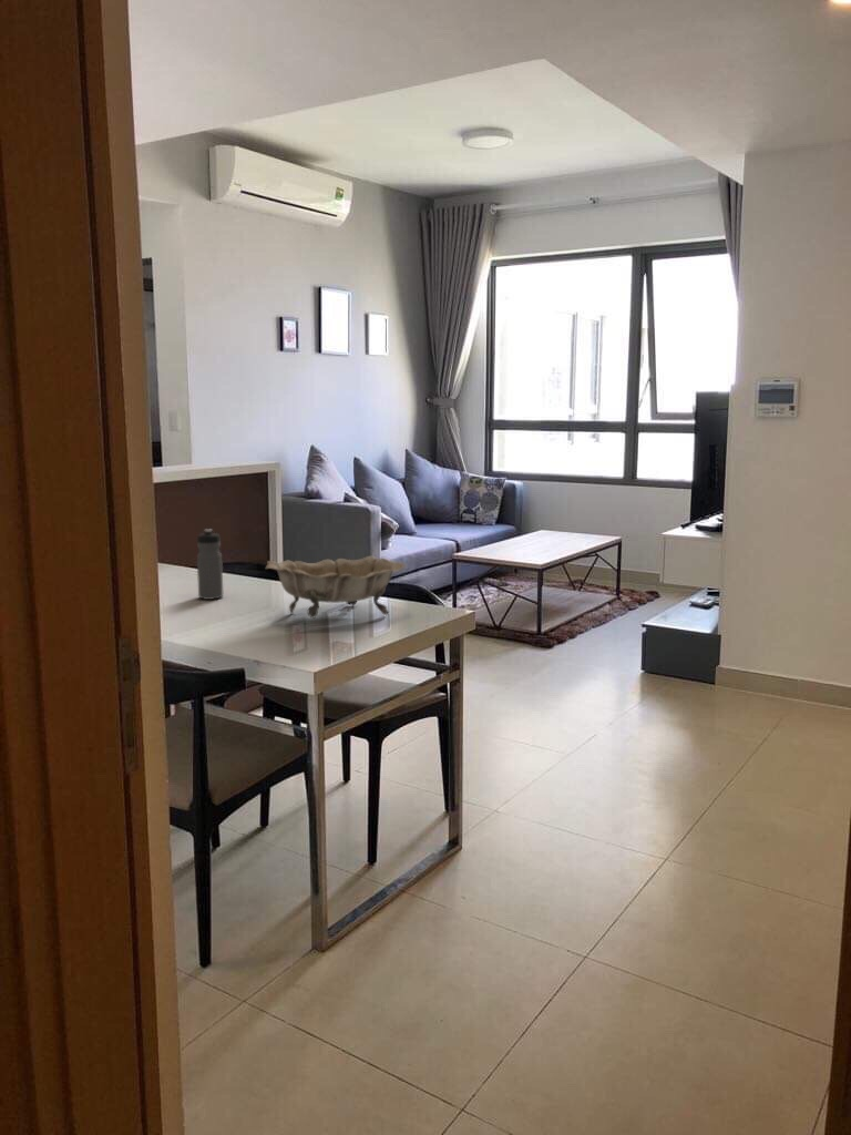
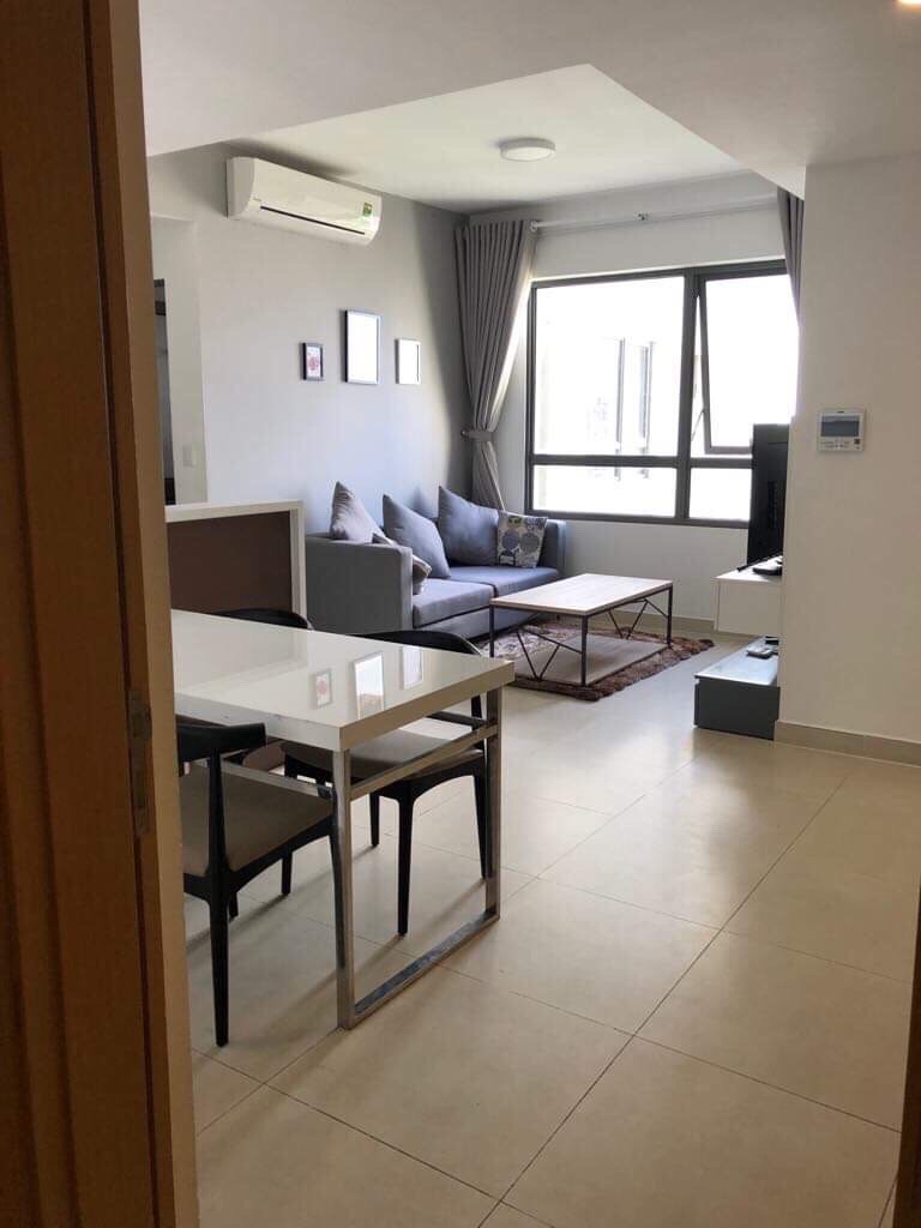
- water bottle [196,528,225,601]
- decorative bowl [265,555,408,620]
